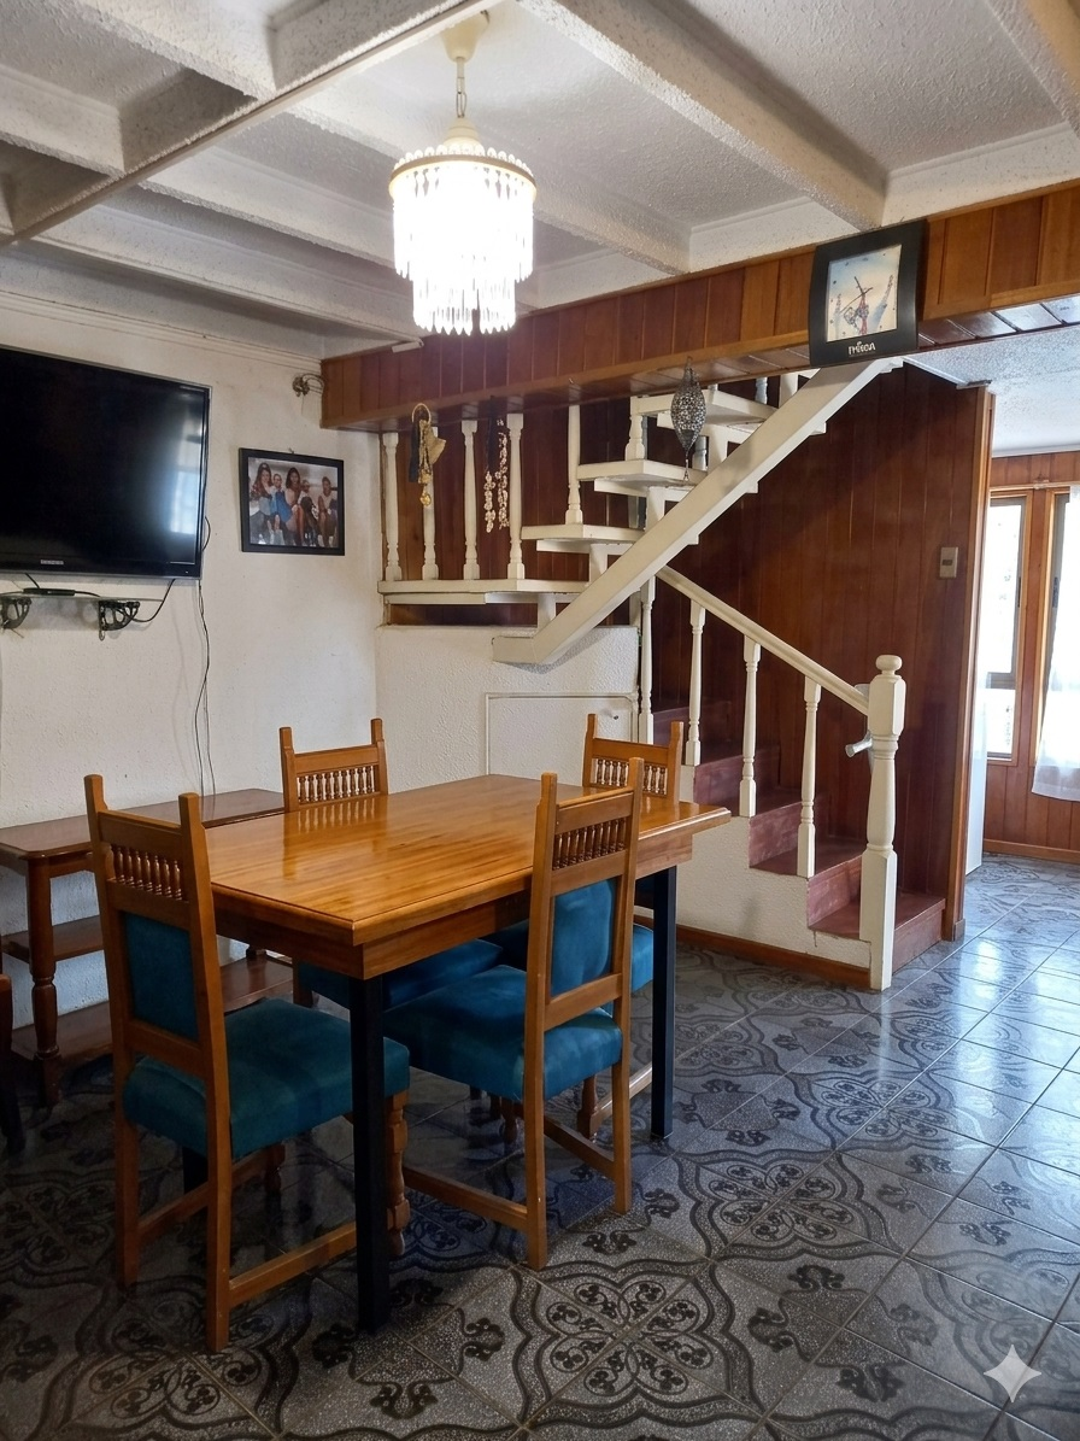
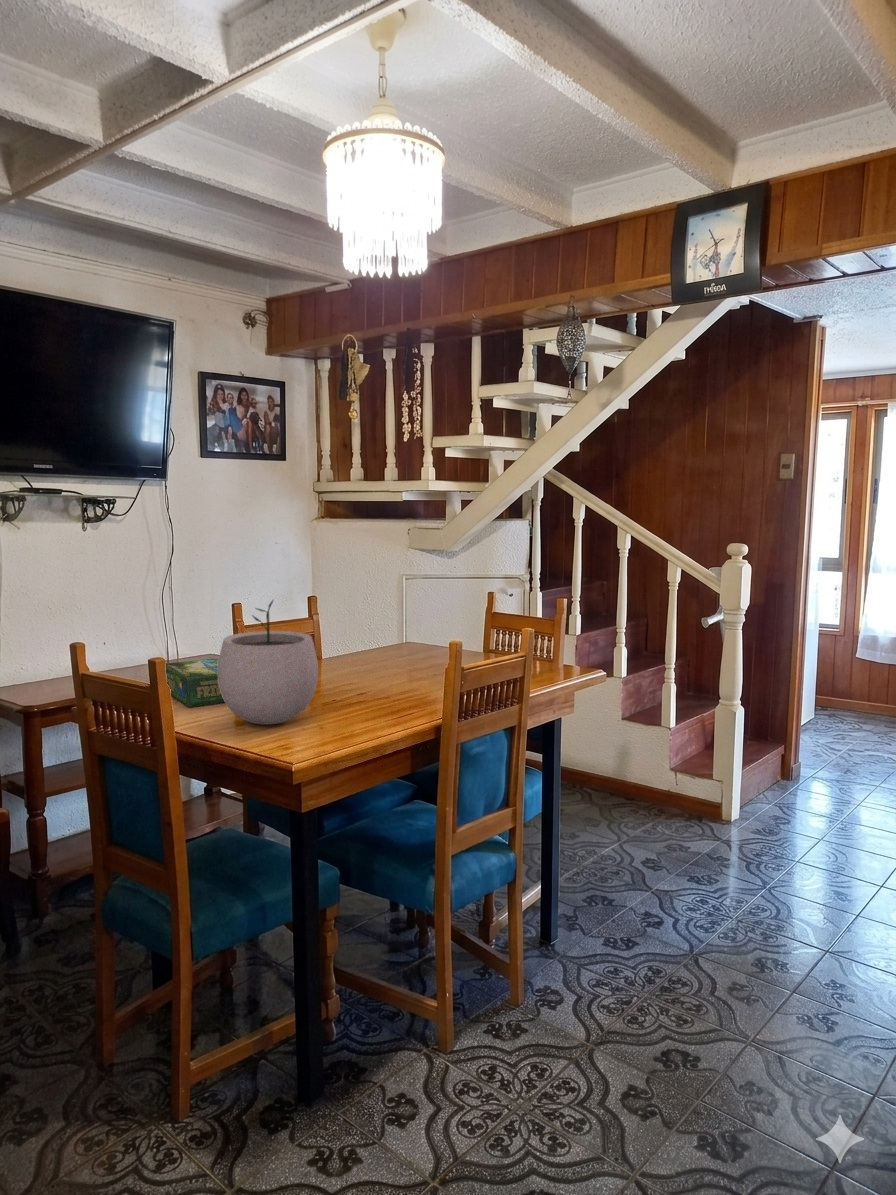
+ board game [165,657,225,708]
+ plant pot [218,599,319,726]
